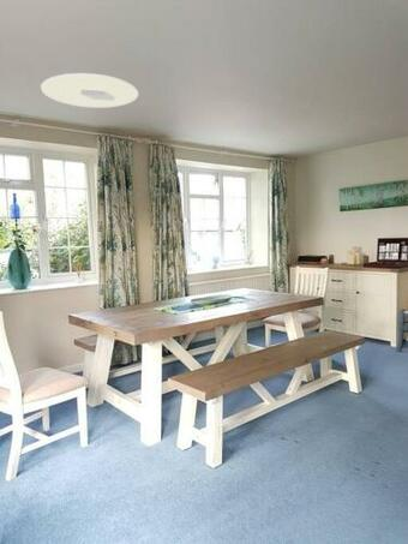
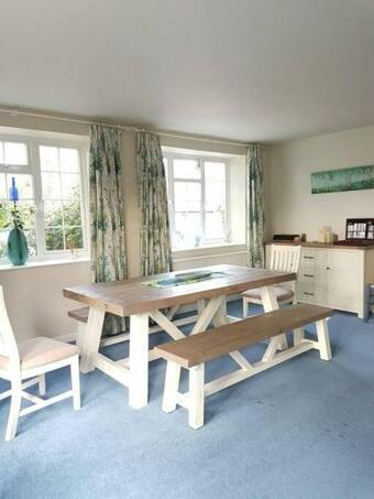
- ceiling light [40,72,139,109]
